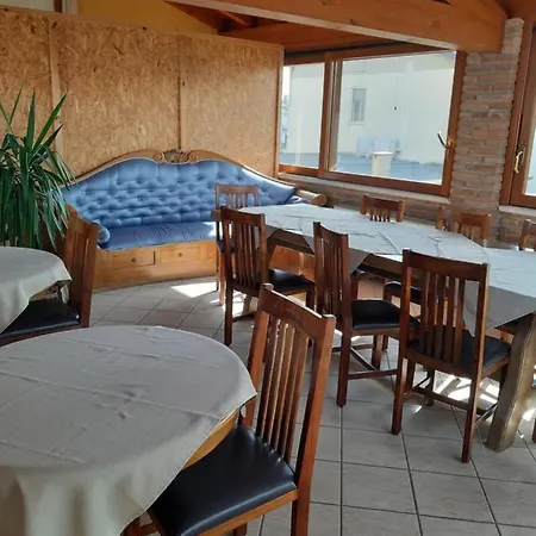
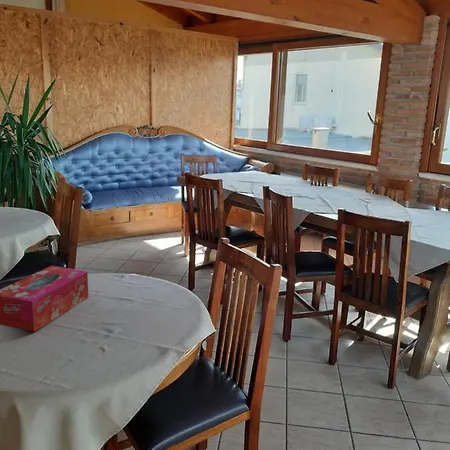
+ tissue box [0,265,89,333]
